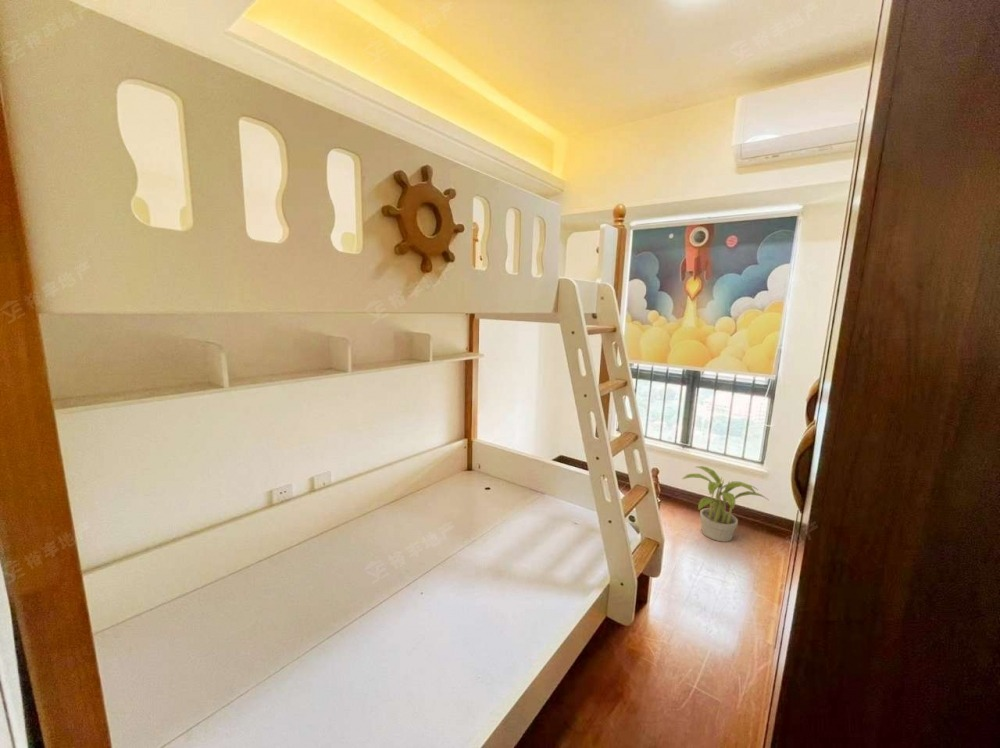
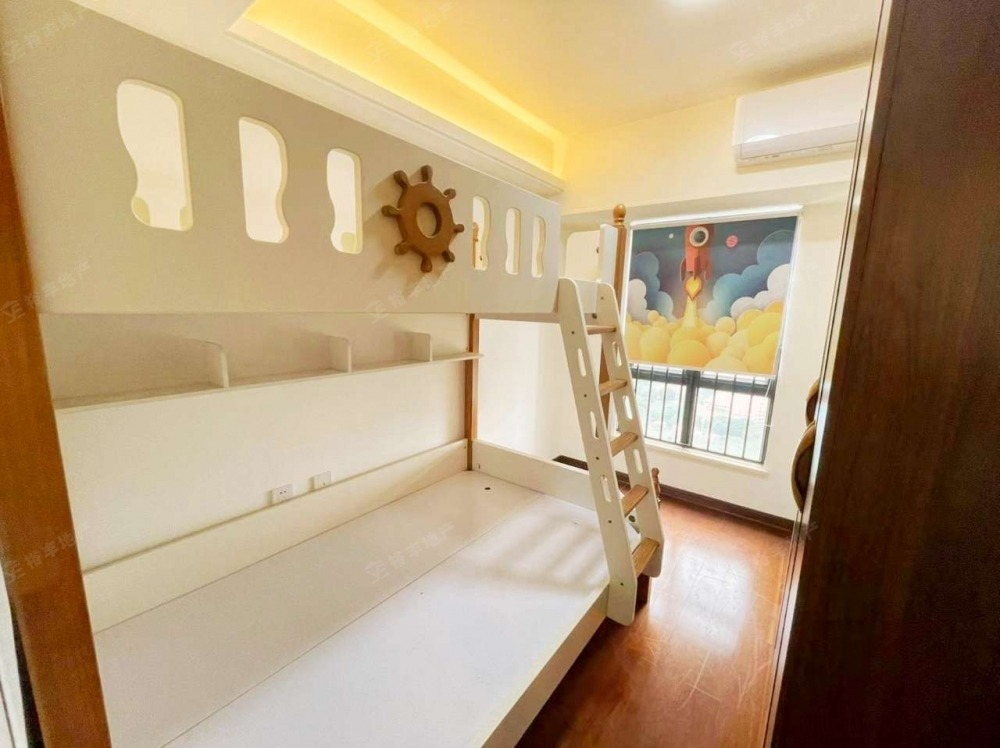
- potted plant [681,465,770,543]
